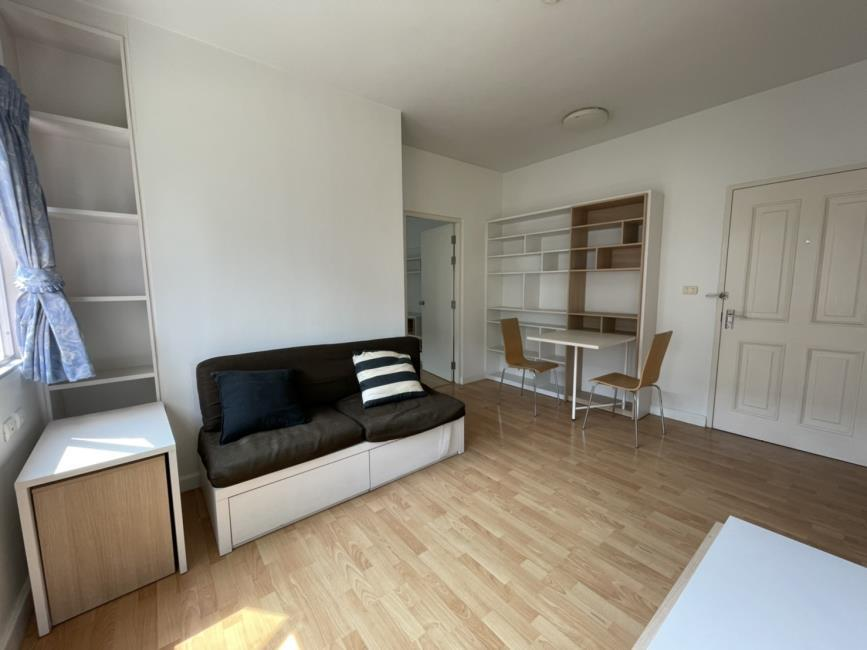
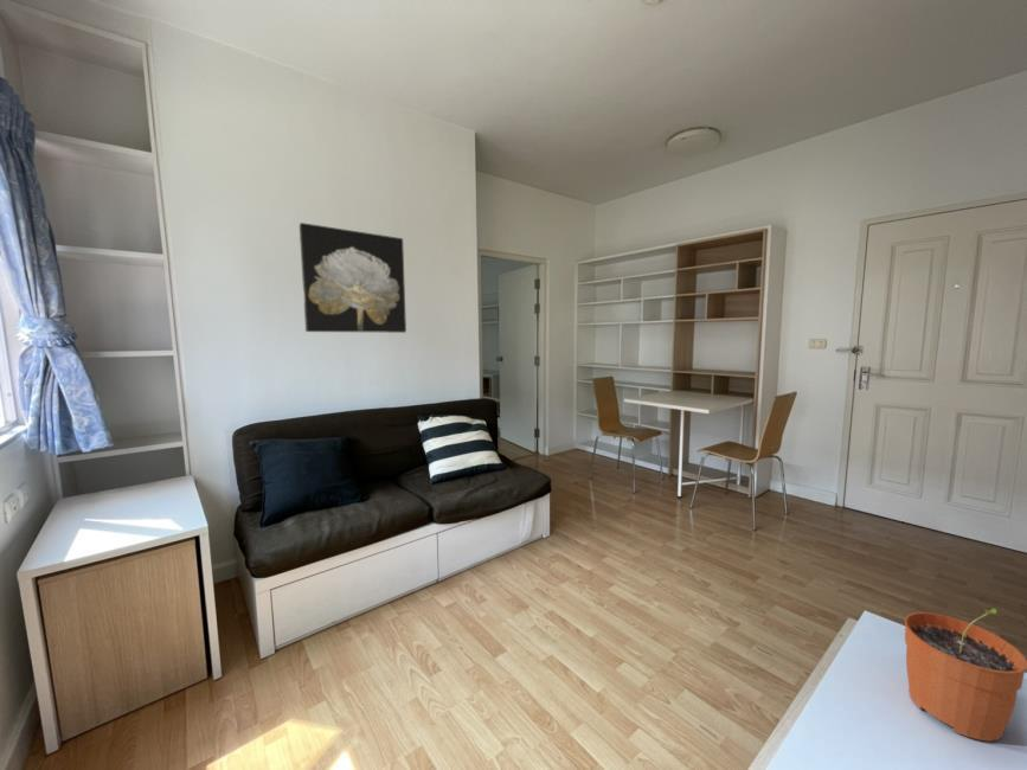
+ plant pot [903,607,1027,743]
+ wall art [299,222,407,334]
